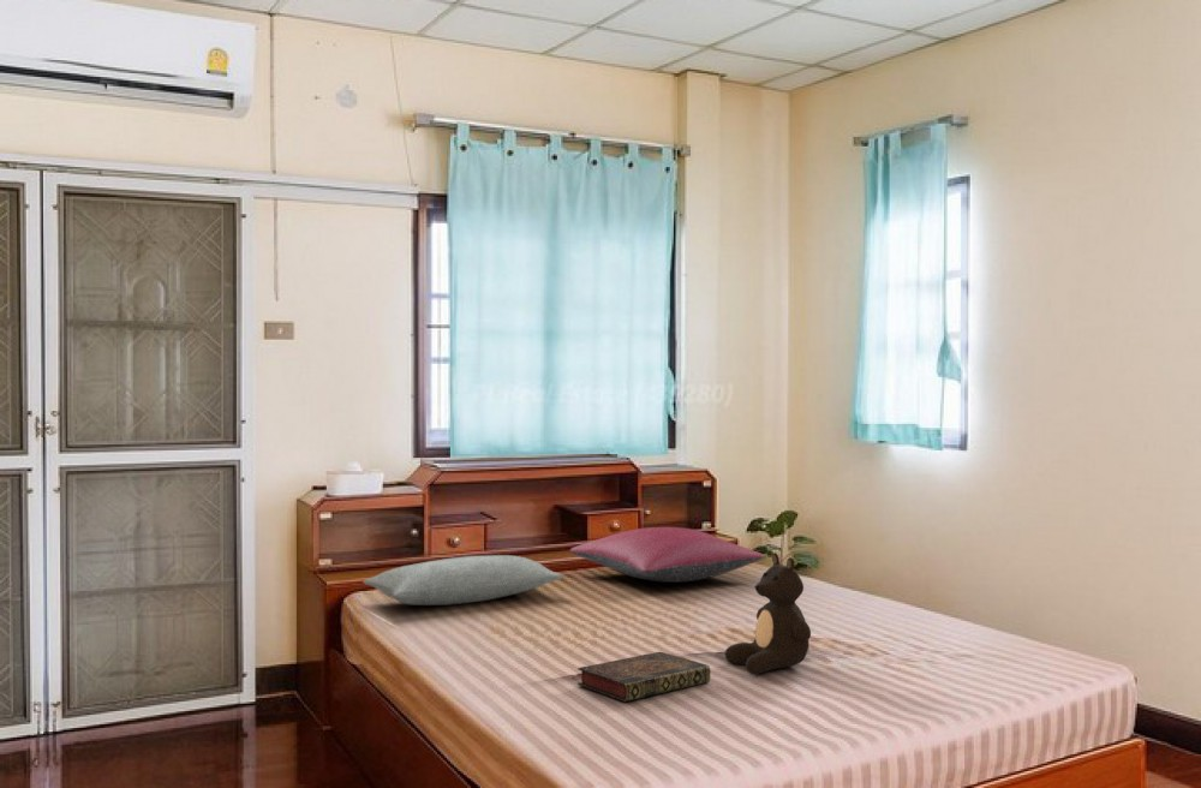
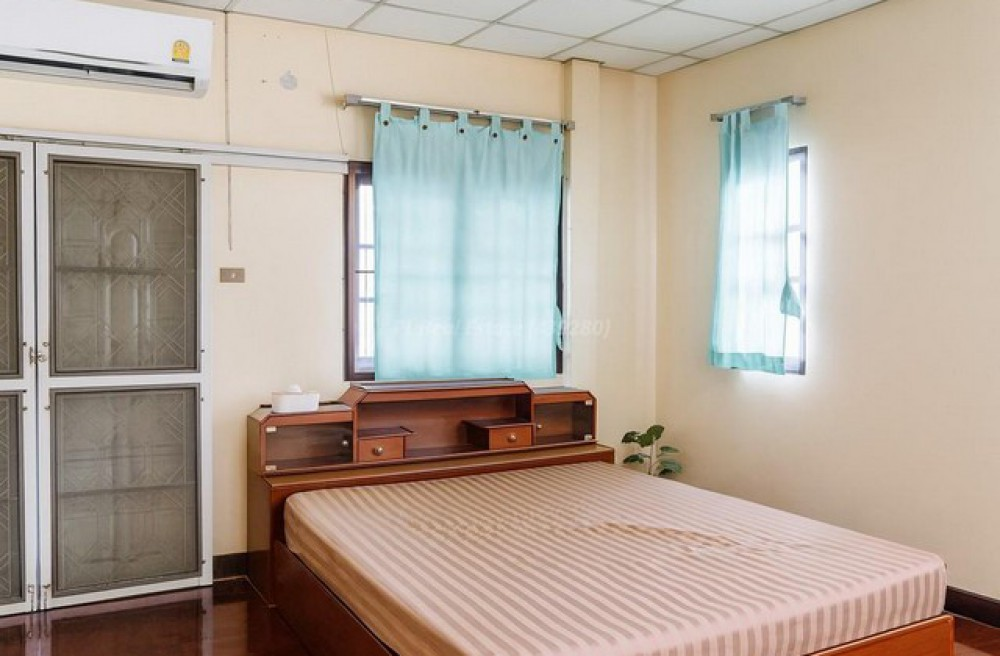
- book [576,651,711,703]
- pillow [362,554,564,607]
- teddy bear [724,551,812,675]
- pillow [569,526,766,584]
